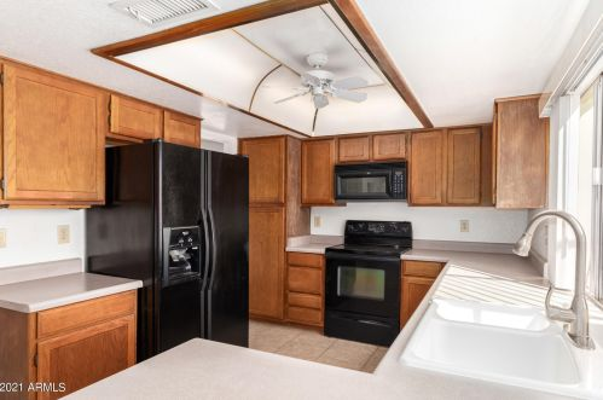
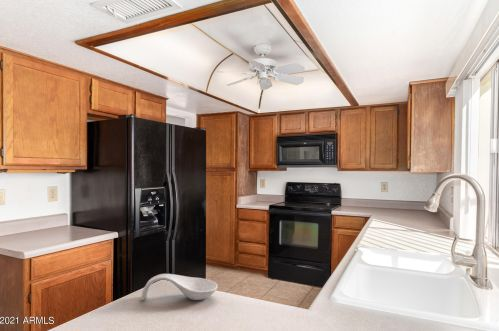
+ spoon rest [140,273,218,301]
